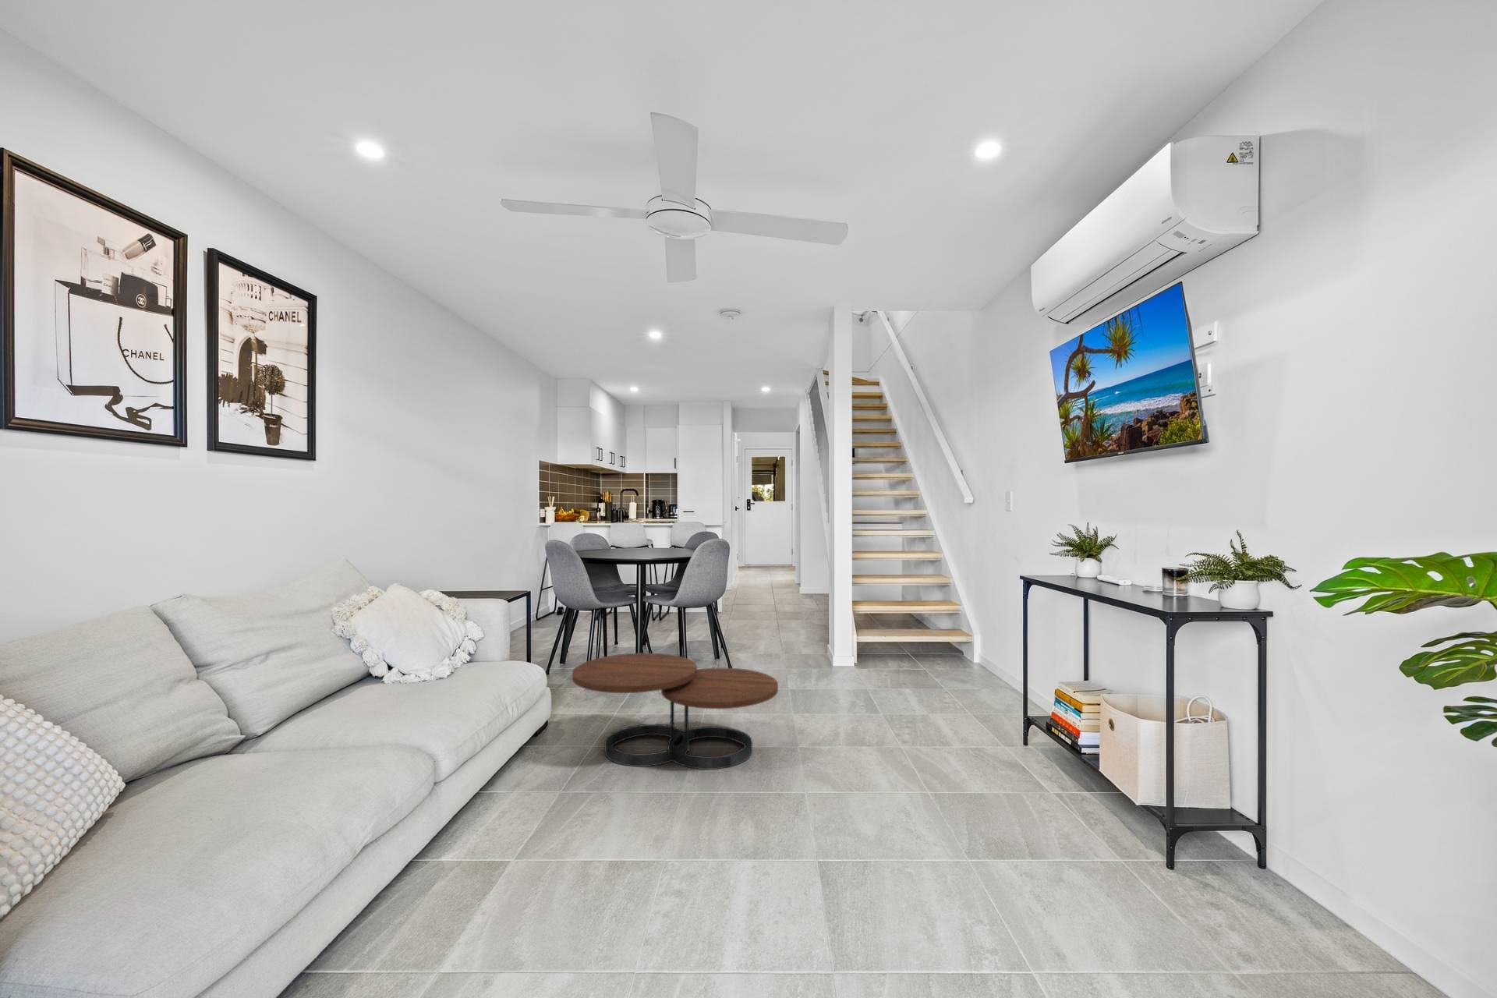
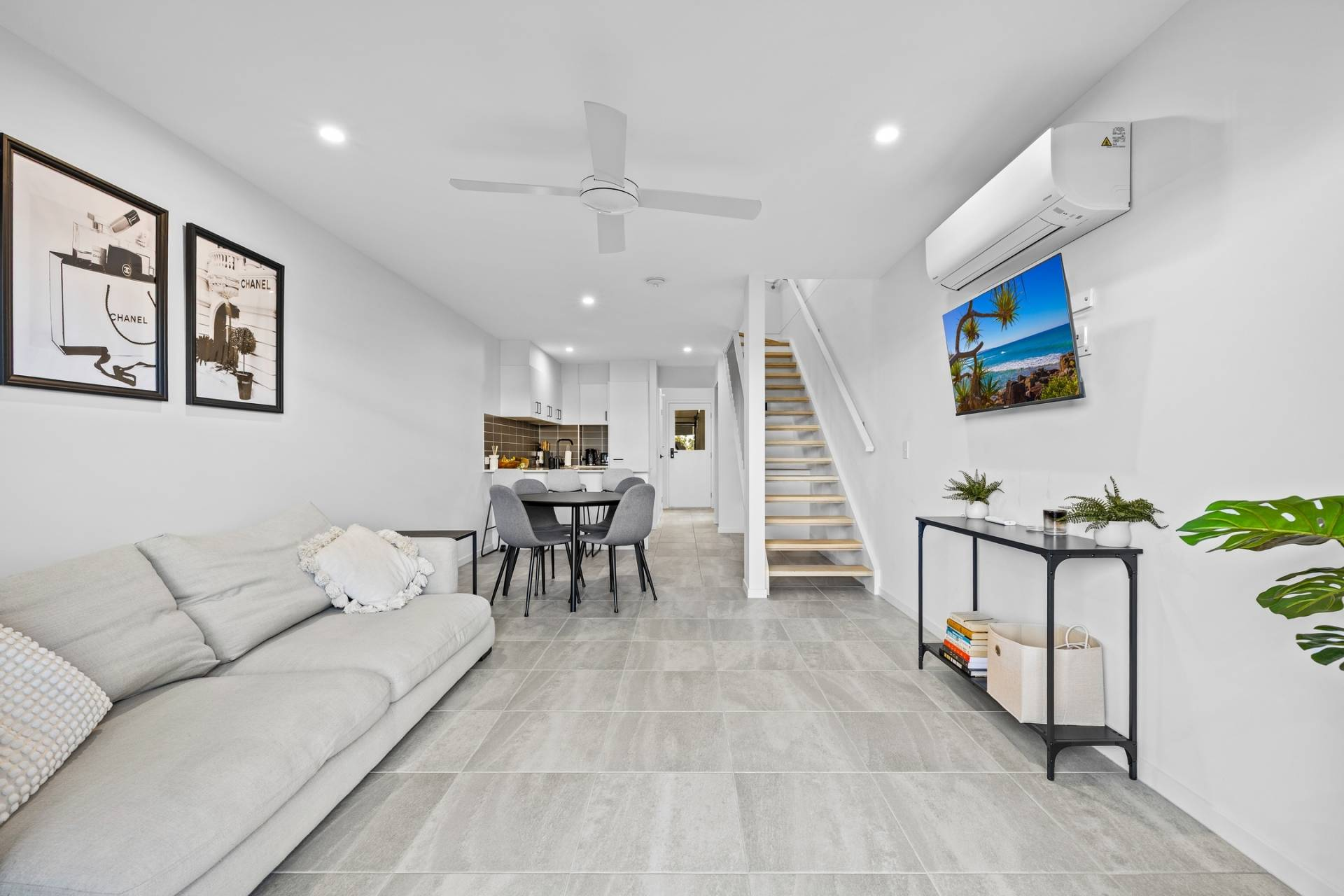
- coffee table [571,653,779,771]
